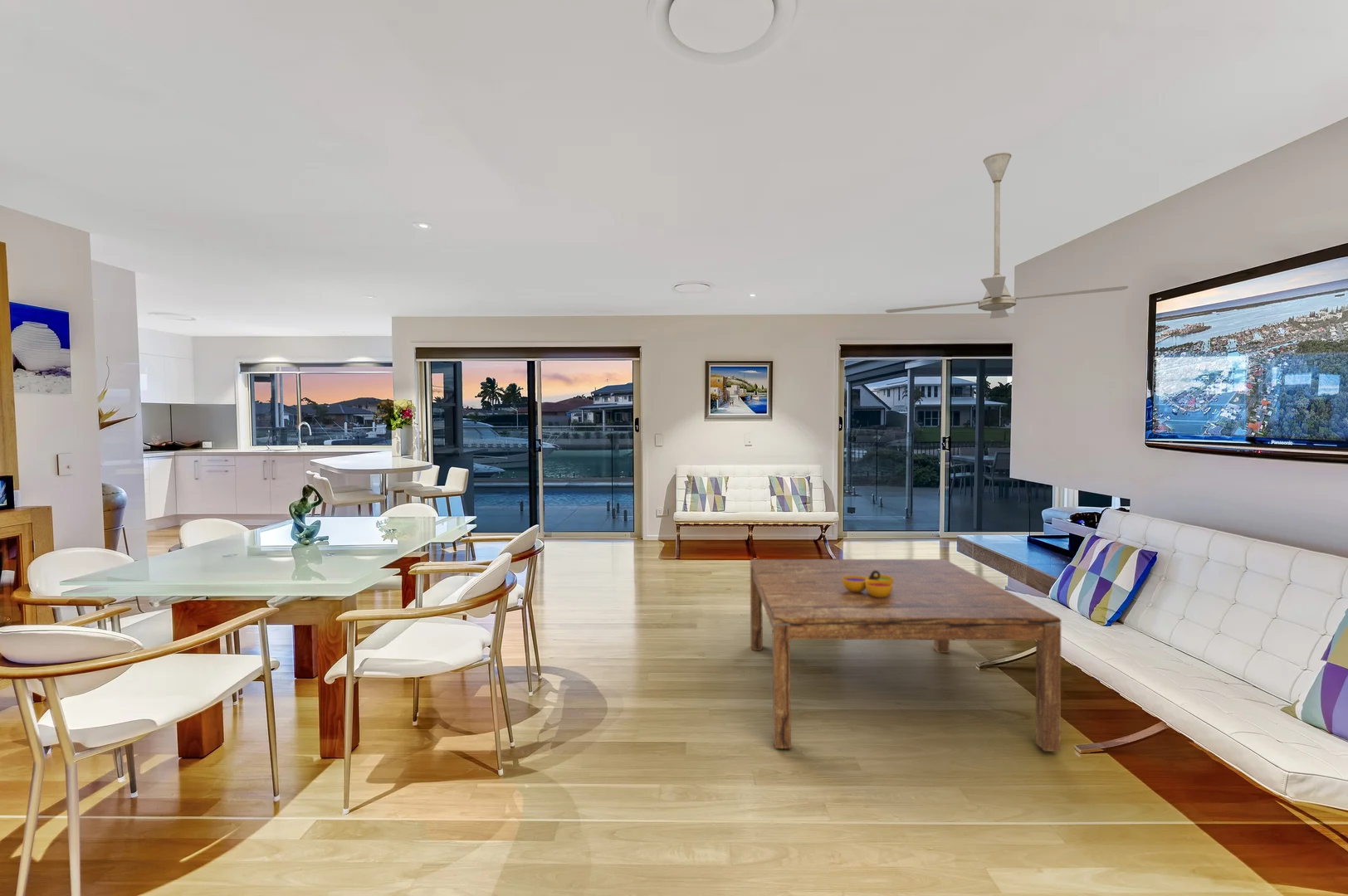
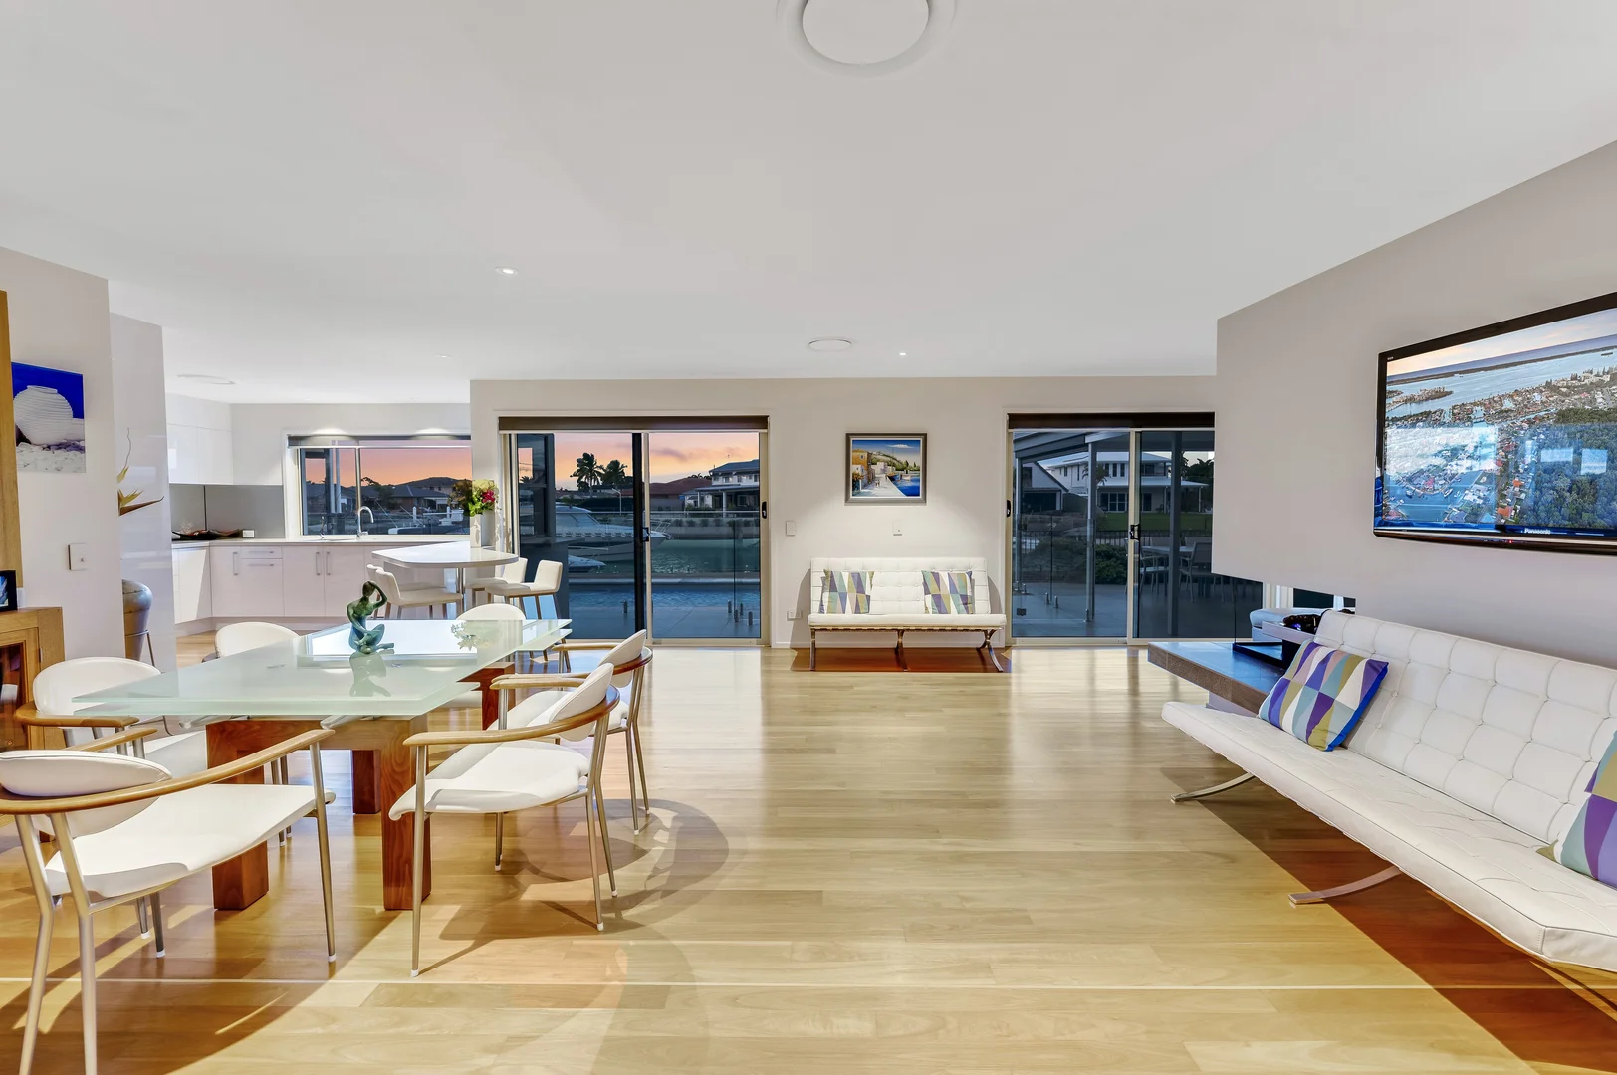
- coffee table [750,558,1062,752]
- ceiling fan [885,152,1130,319]
- decorative bowl [843,571,893,597]
